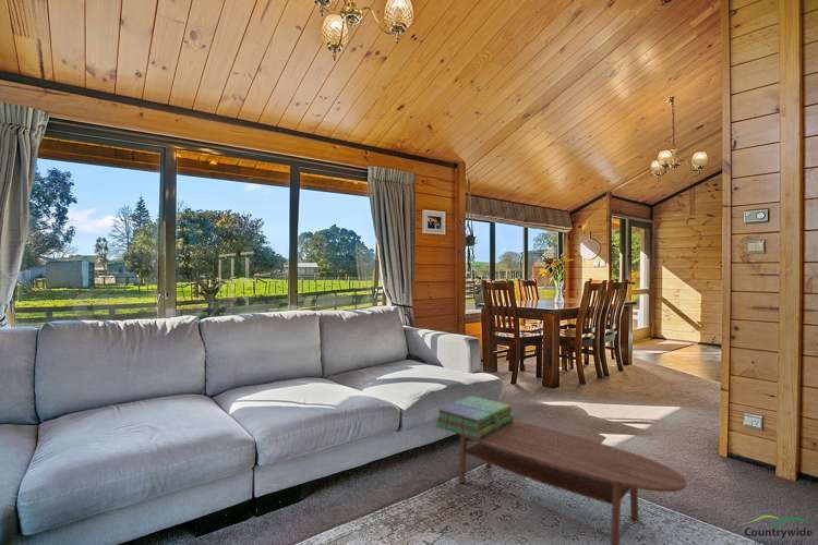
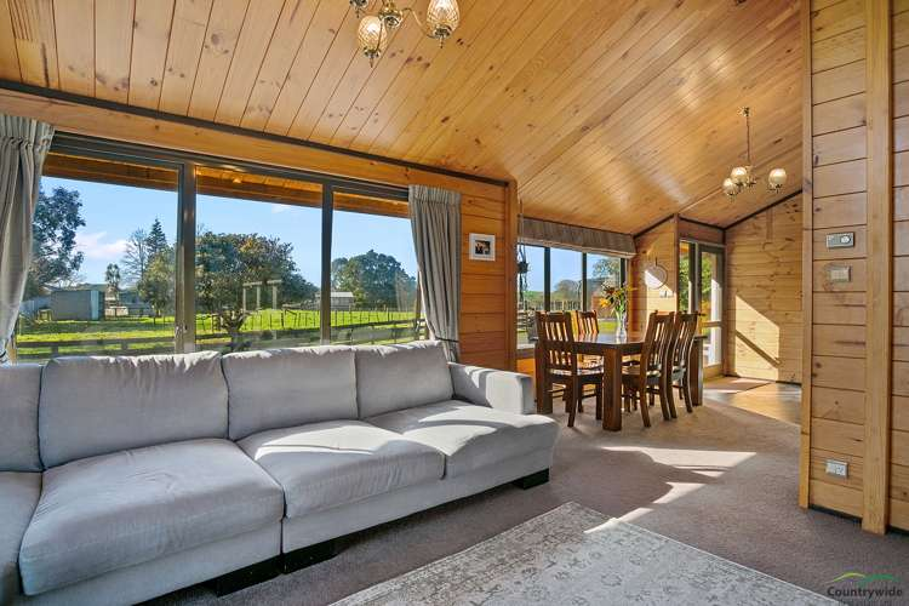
- coffee table [455,420,687,545]
- stack of books [434,395,515,439]
